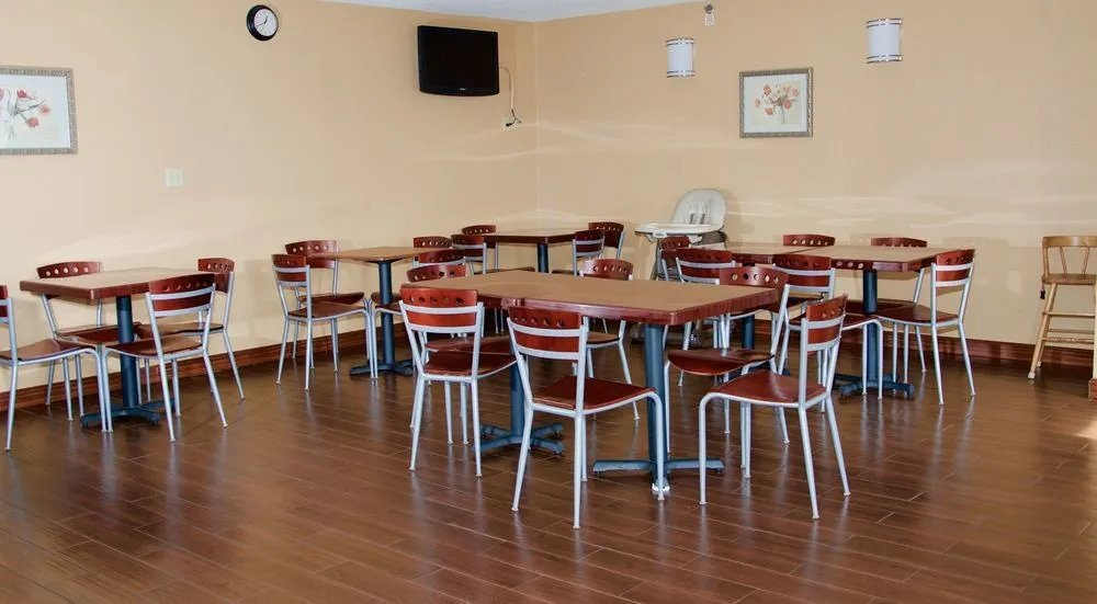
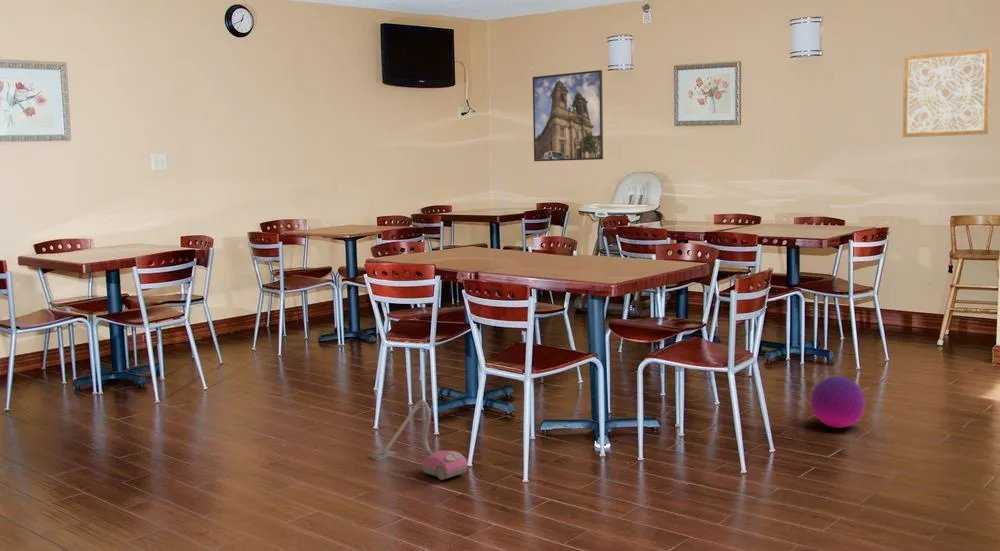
+ wall art [902,47,993,138]
+ ball [810,375,866,429]
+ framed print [532,69,604,162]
+ vacuum cleaner [370,399,469,481]
